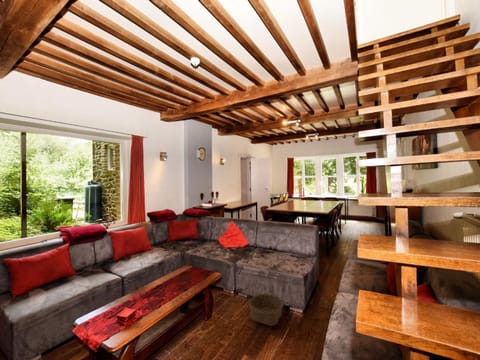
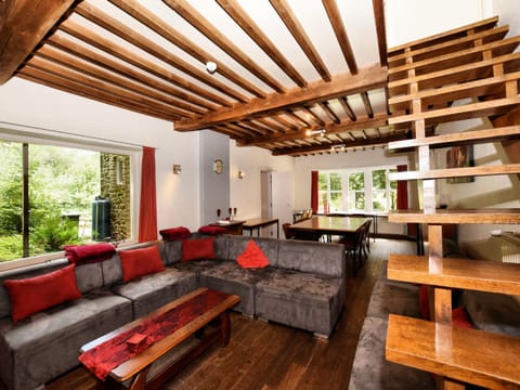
- basket [247,274,285,327]
